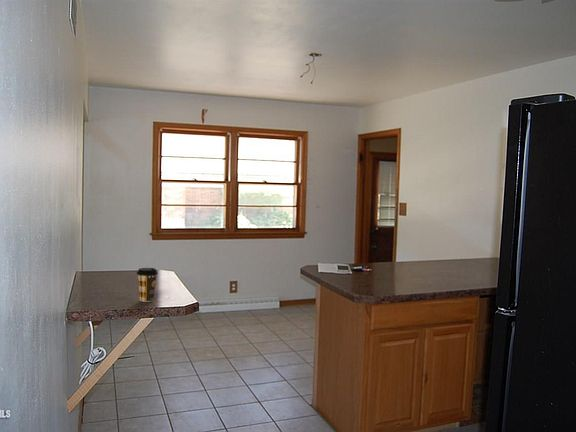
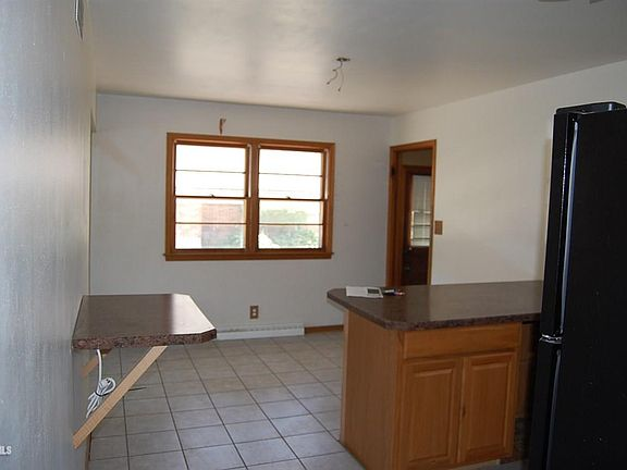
- coffee cup [136,267,159,303]
